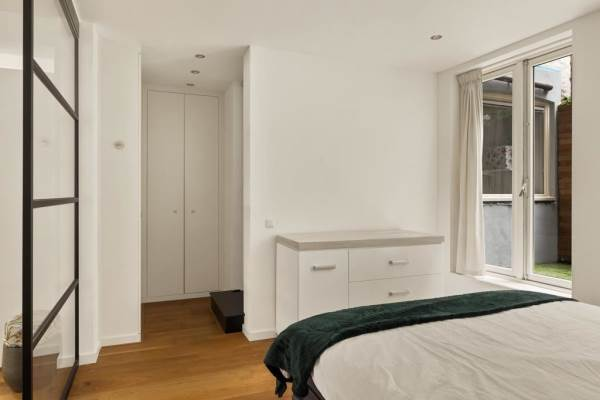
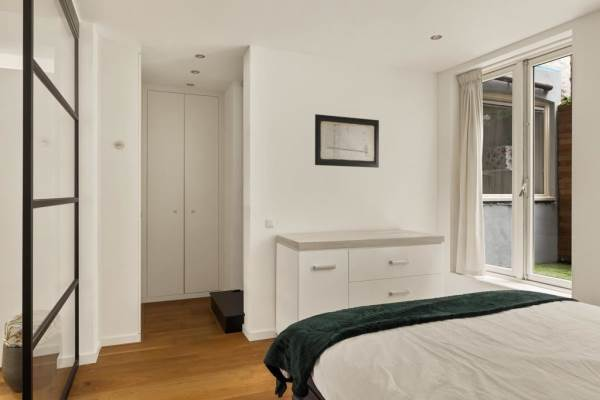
+ wall art [314,113,380,169]
